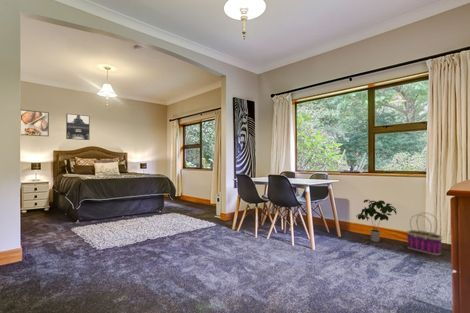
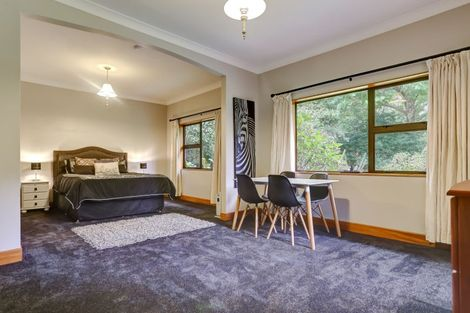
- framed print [20,109,50,137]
- potted plant [355,199,398,243]
- basket [406,212,443,256]
- wall art [65,113,91,141]
